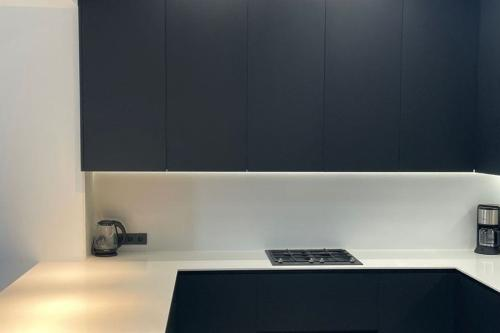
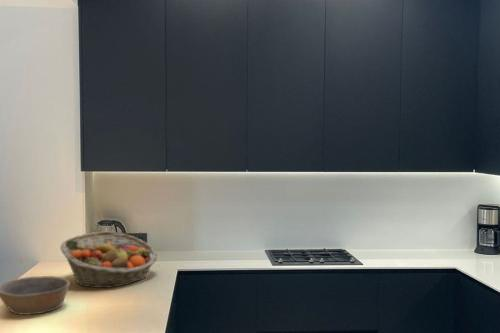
+ bowl [0,275,71,316]
+ fruit basket [59,230,159,289]
